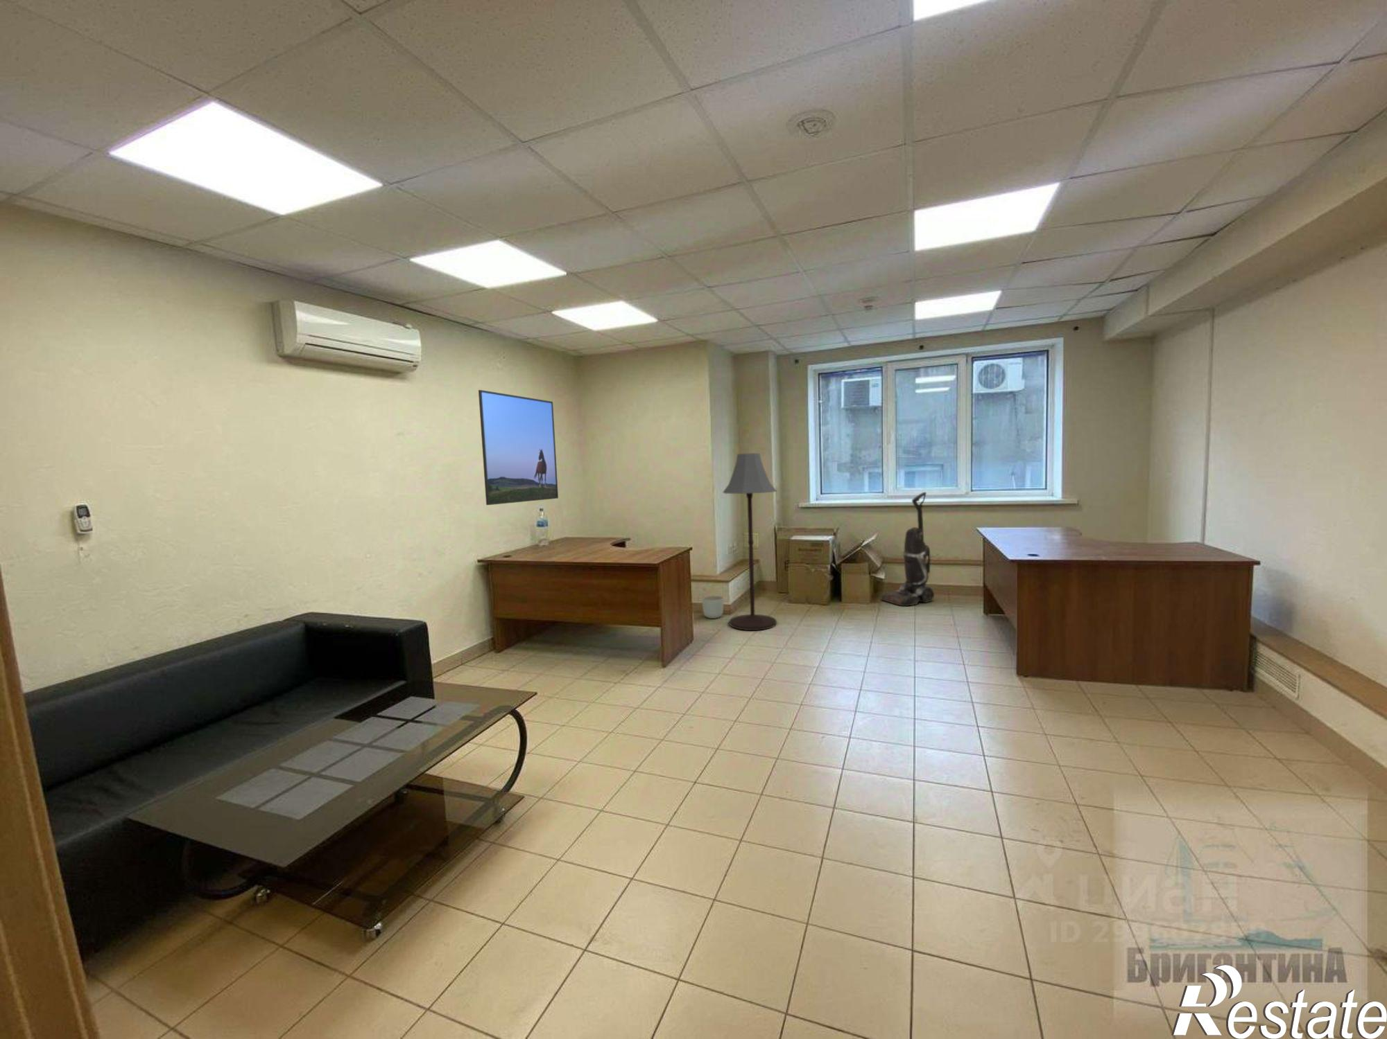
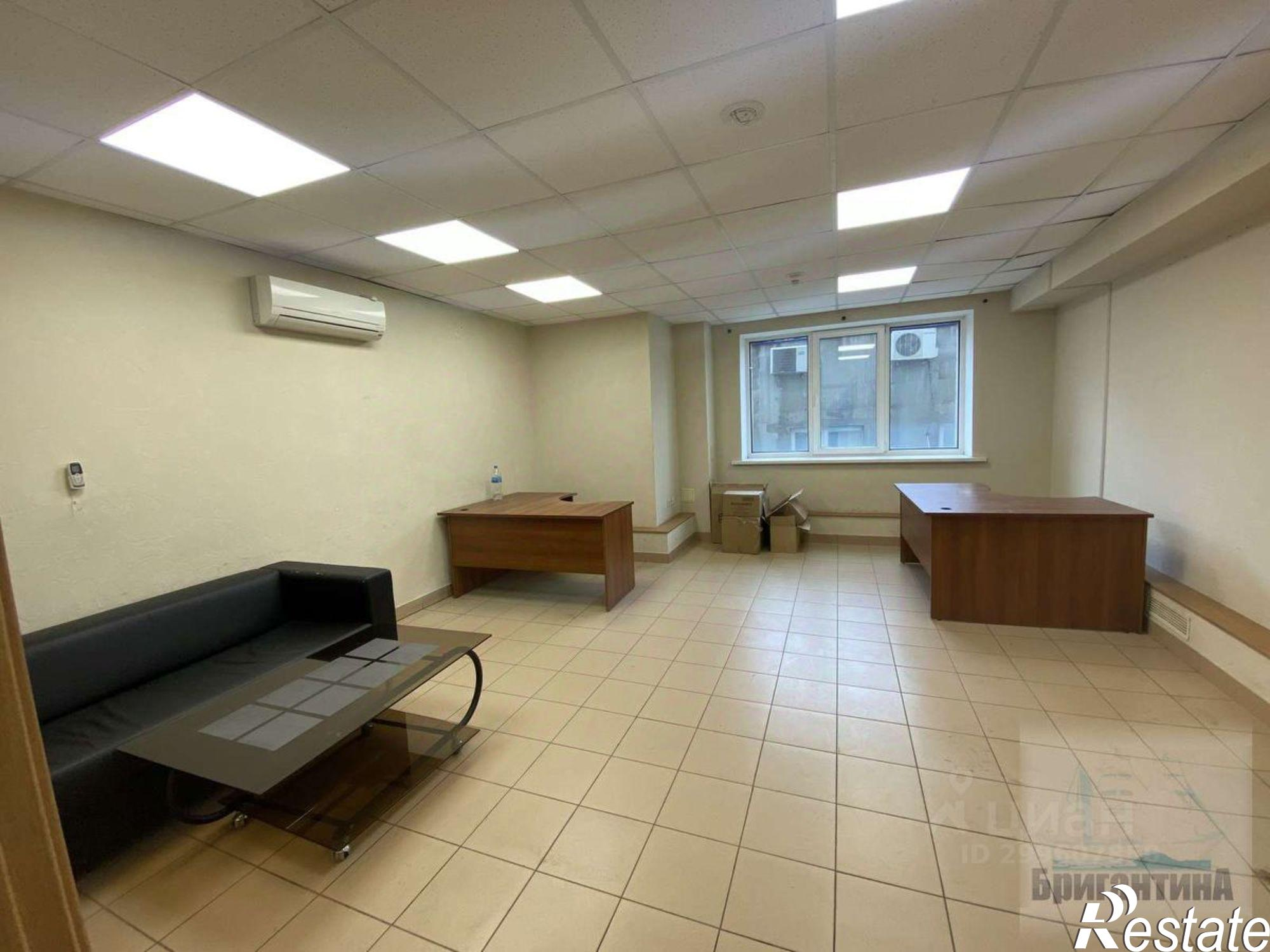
- vacuum cleaner [880,491,935,607]
- floor lamp [722,452,778,631]
- planter [701,595,724,619]
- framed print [478,390,559,505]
